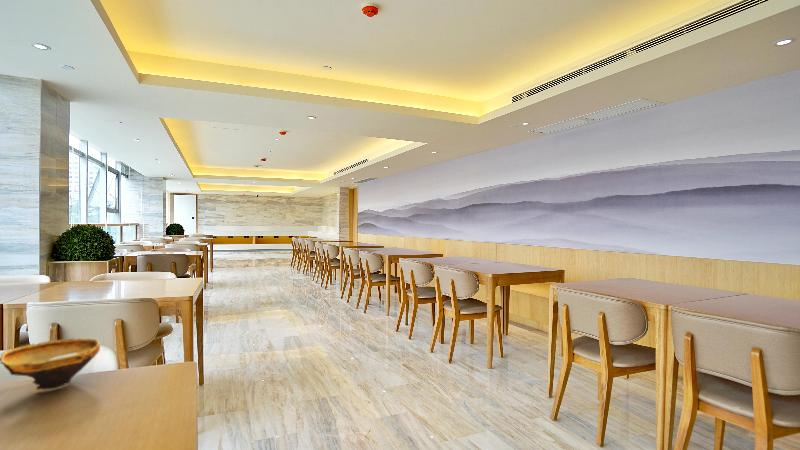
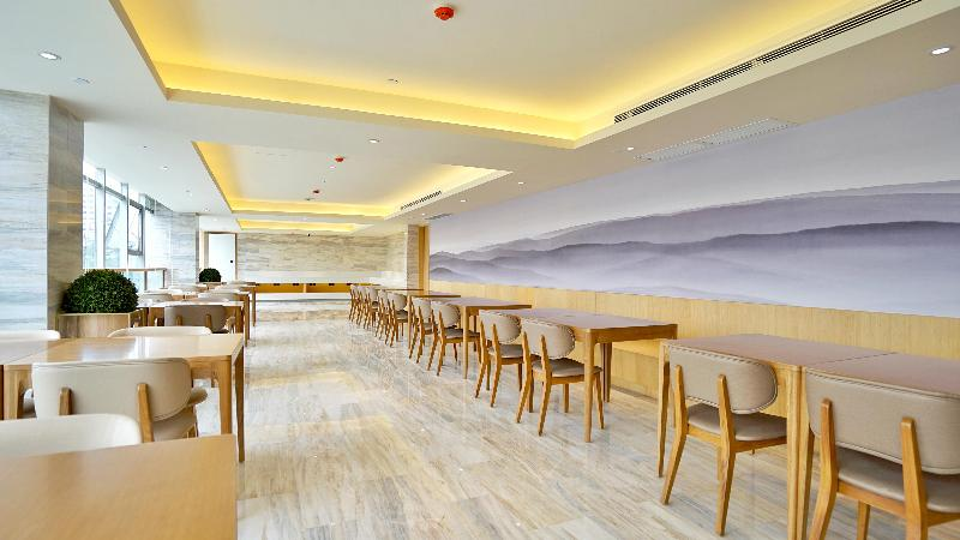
- bowl [0,337,101,391]
